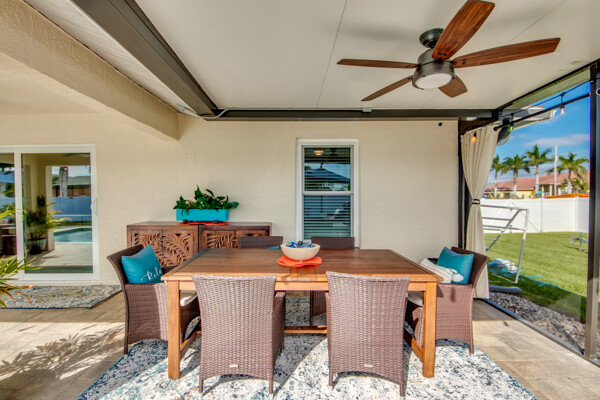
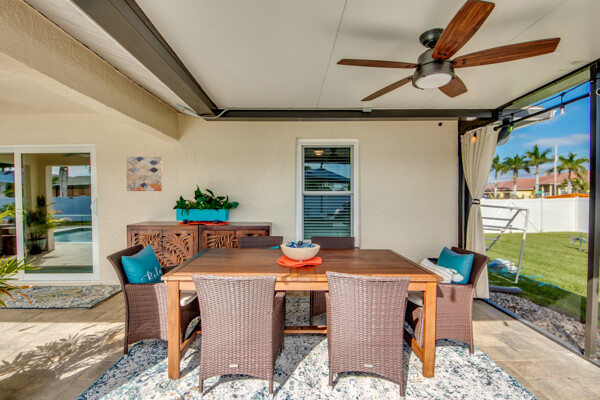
+ wall art [126,156,163,192]
